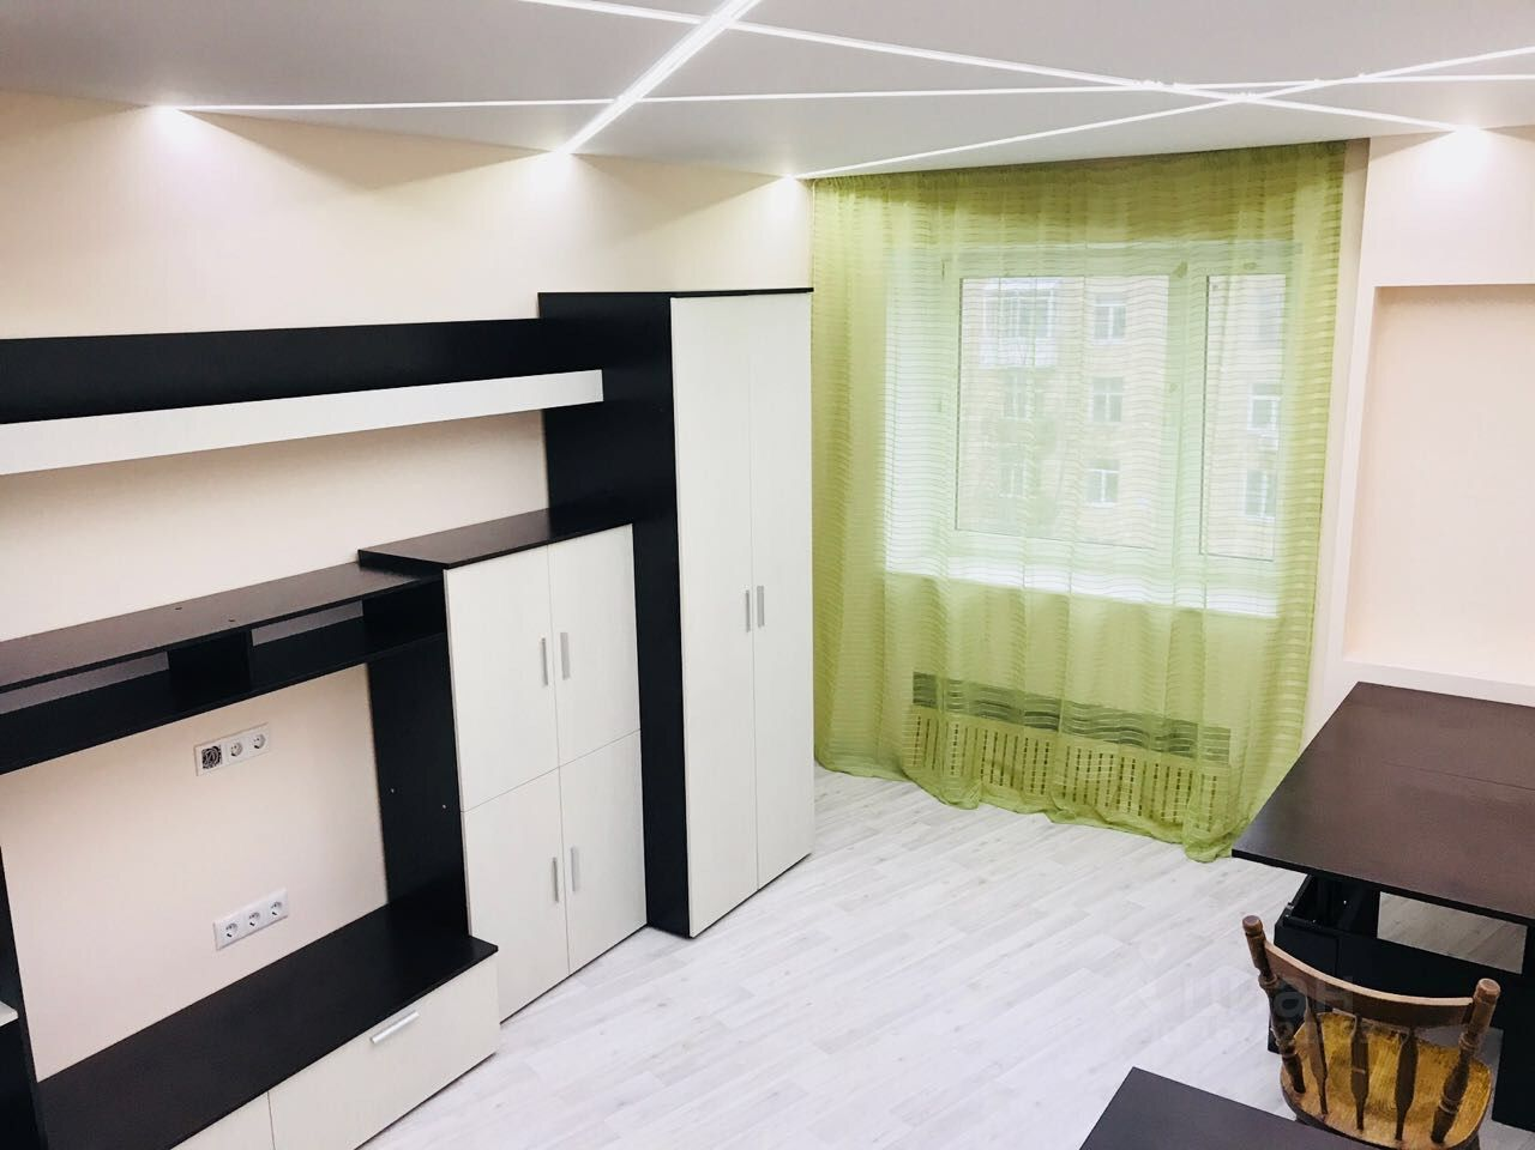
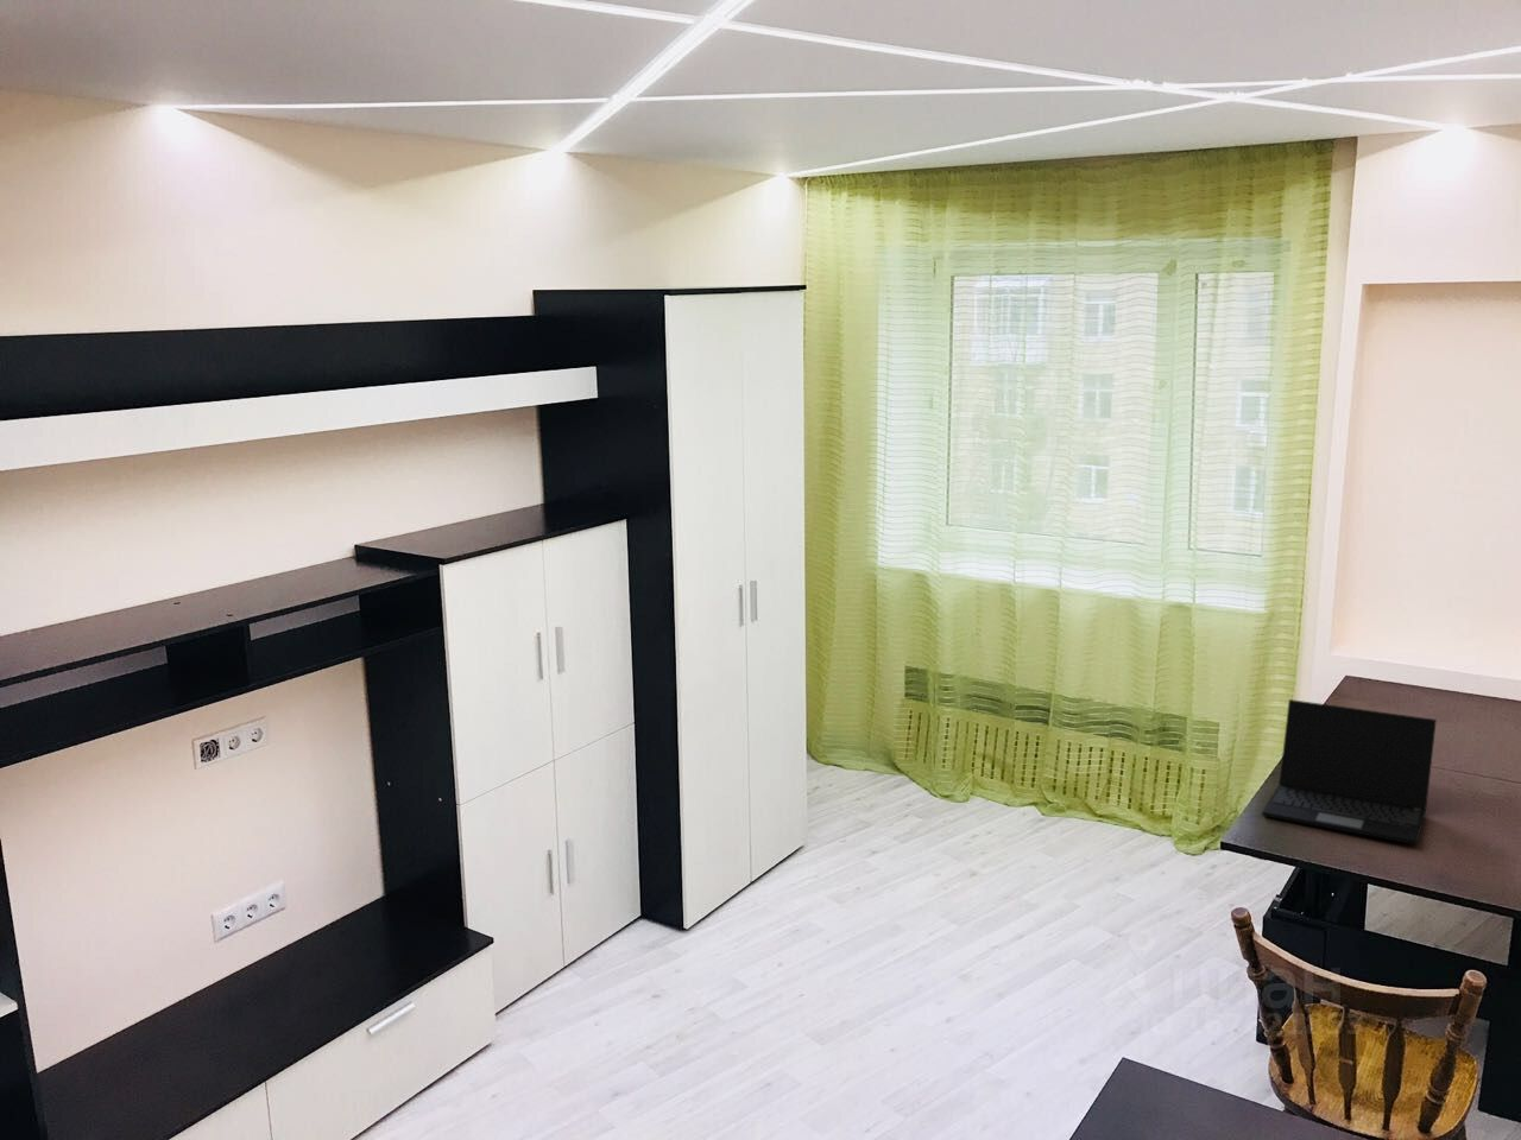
+ laptop [1261,698,1438,845]
